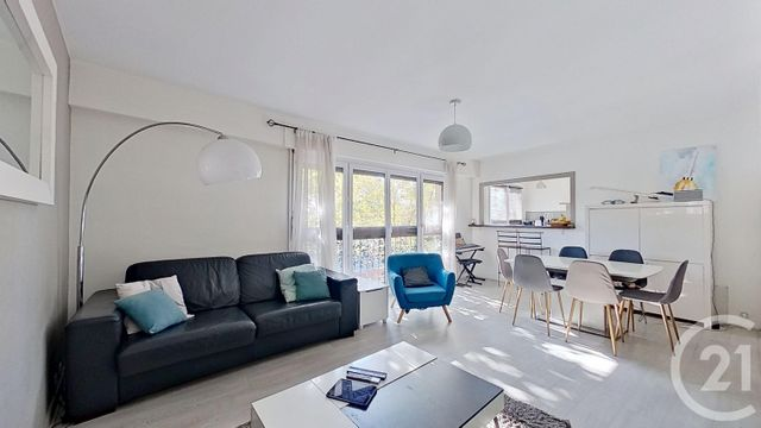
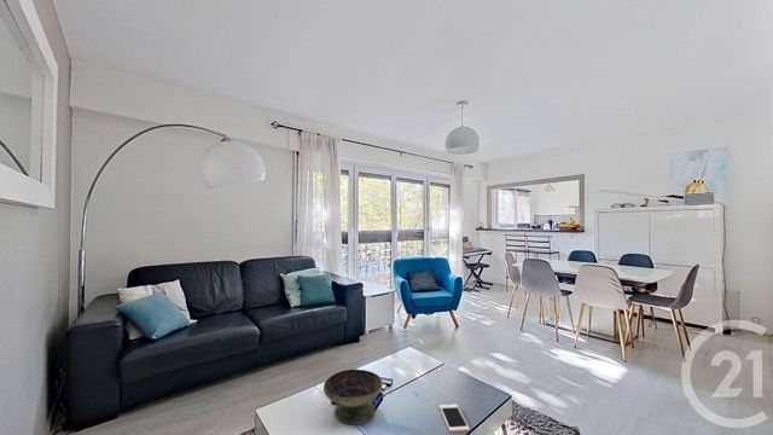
+ cell phone [438,402,471,434]
+ decorative bowl [322,369,384,427]
